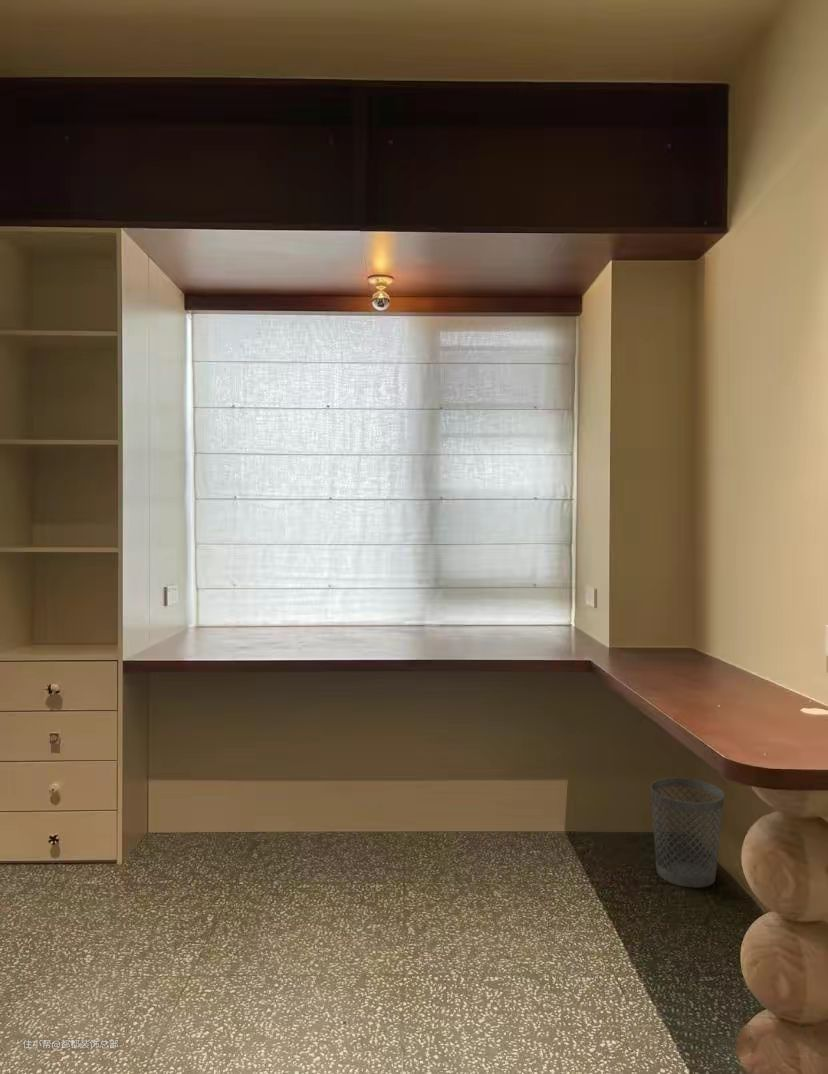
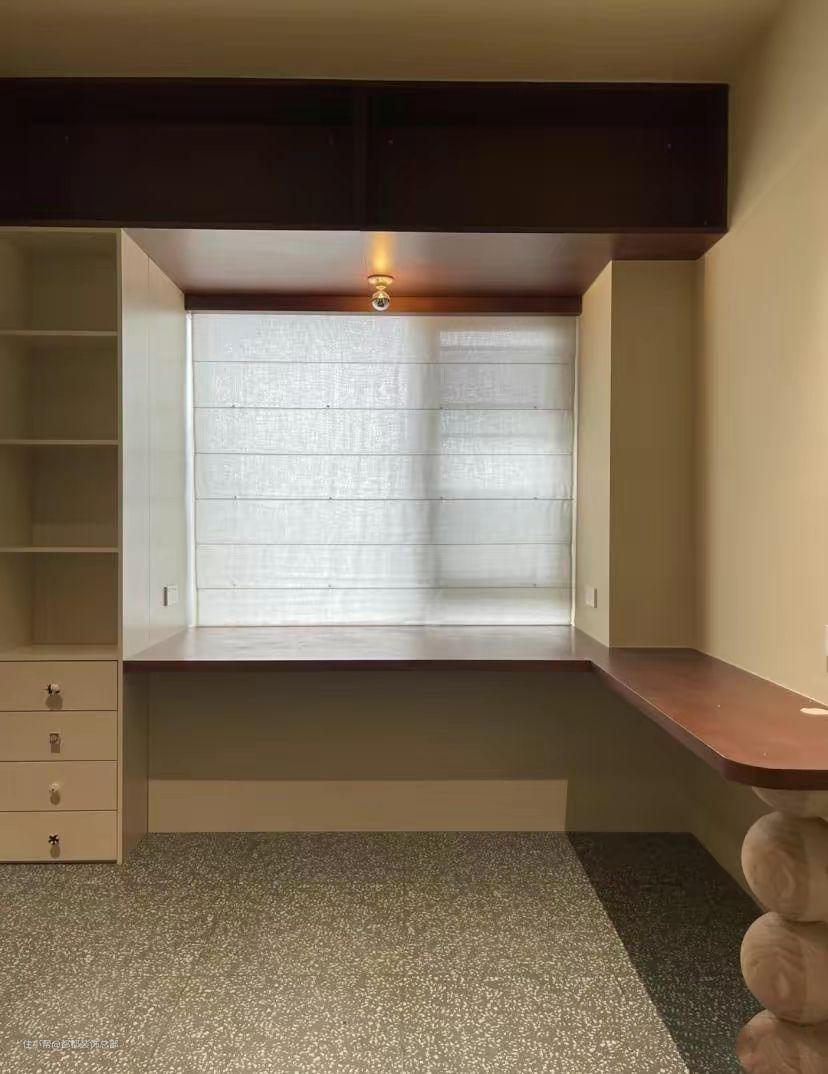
- wastebasket [650,777,725,889]
